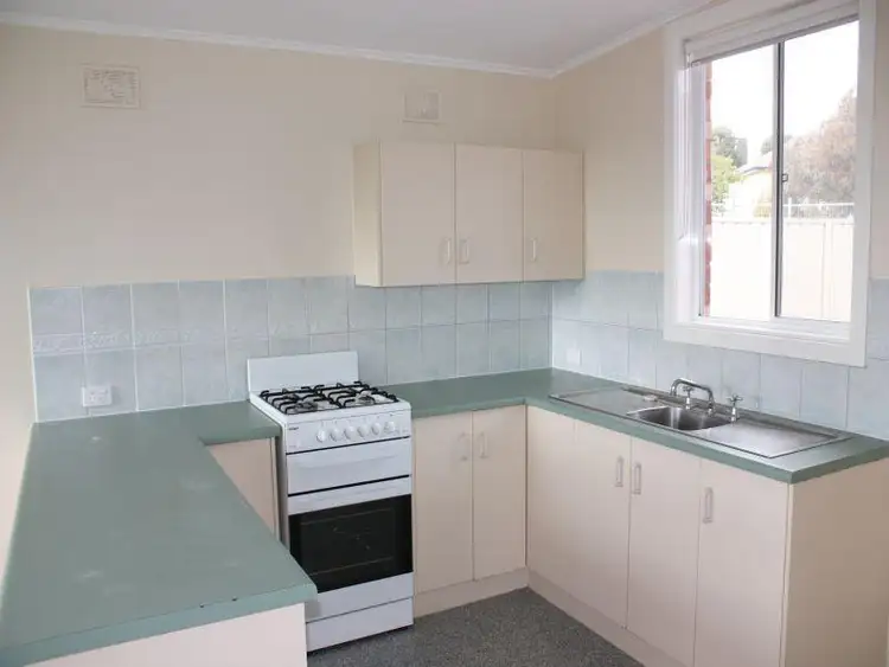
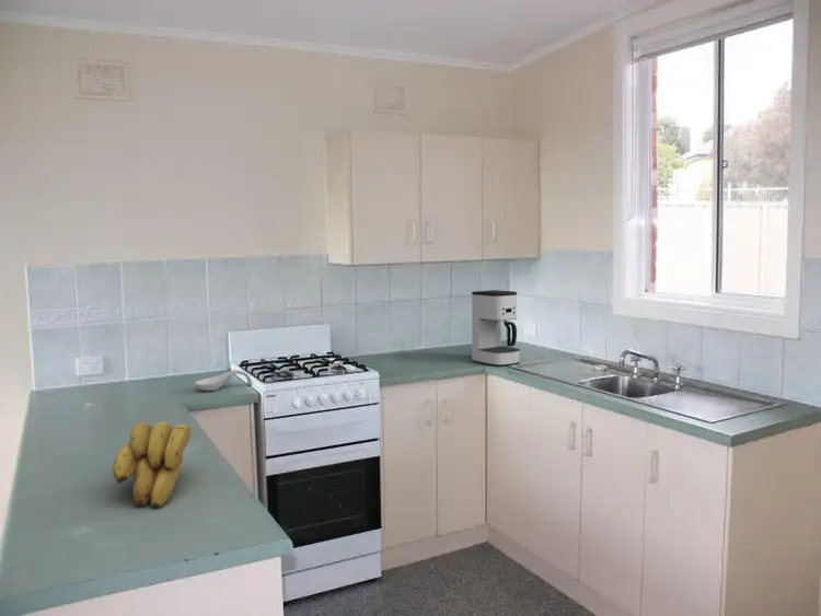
+ coffee maker [471,289,521,367]
+ banana bunch [112,420,193,508]
+ spoon rest [194,369,253,392]
